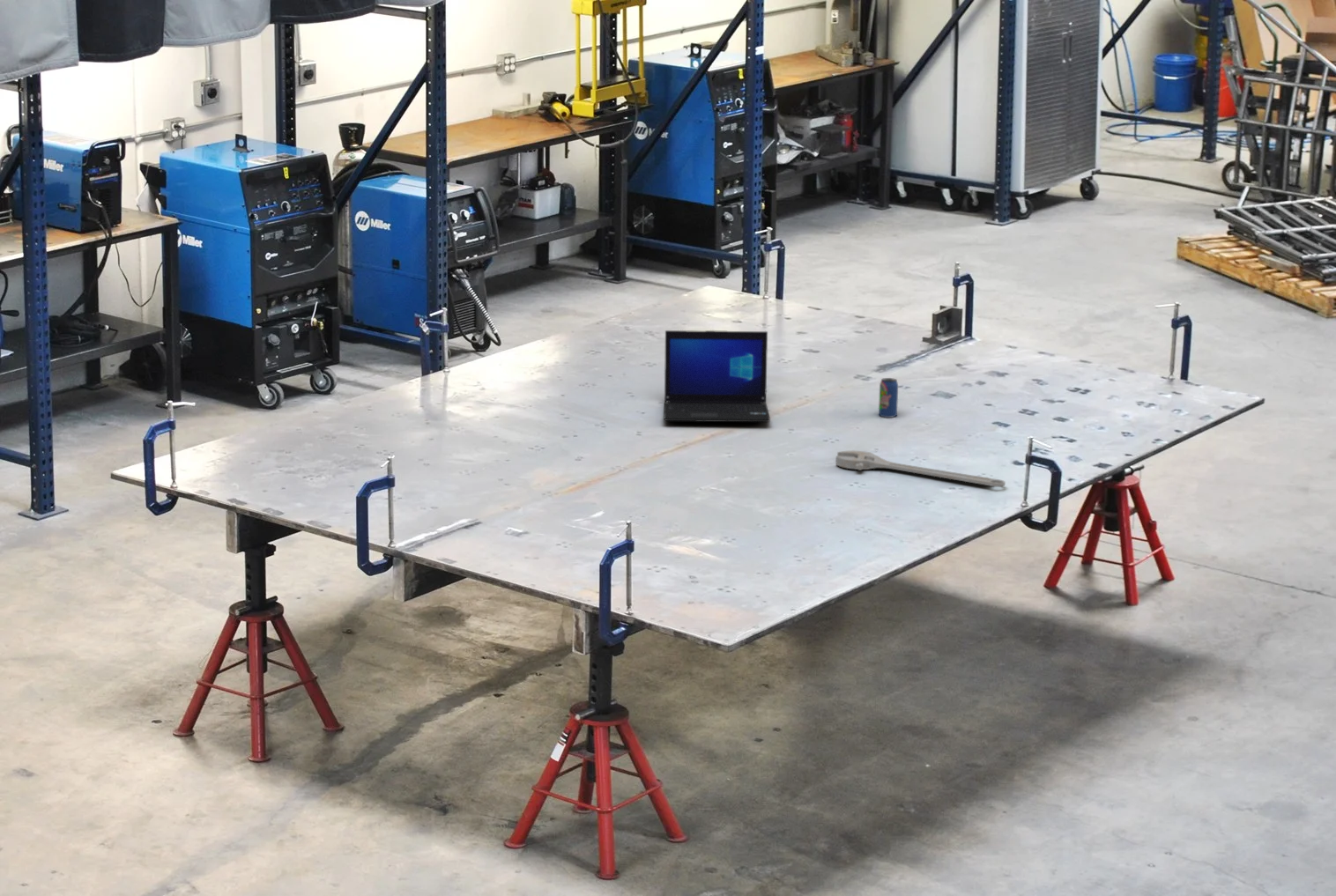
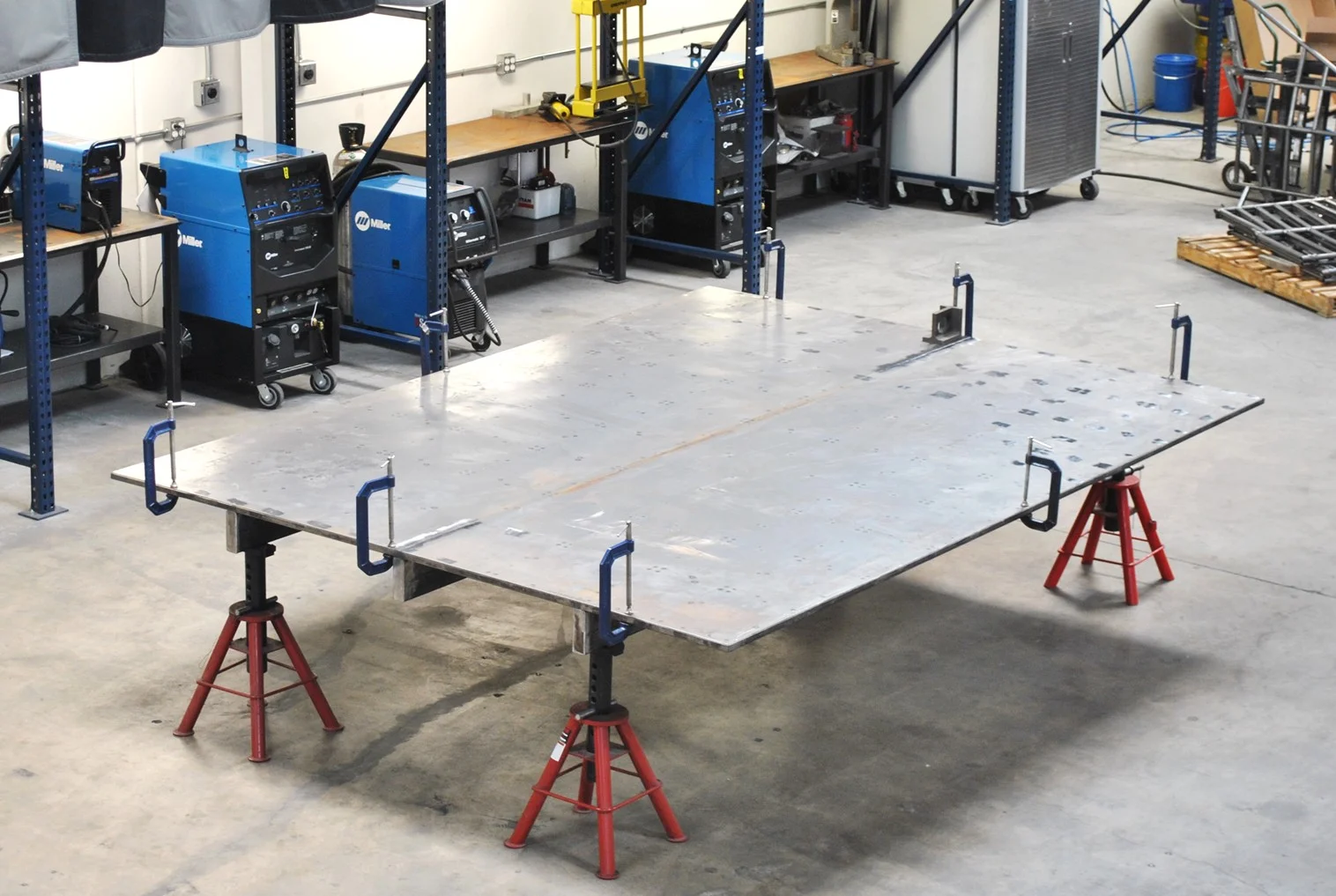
- beverage can [878,377,899,418]
- laptop [664,330,771,423]
- adjustable wrench [835,450,1006,487]
